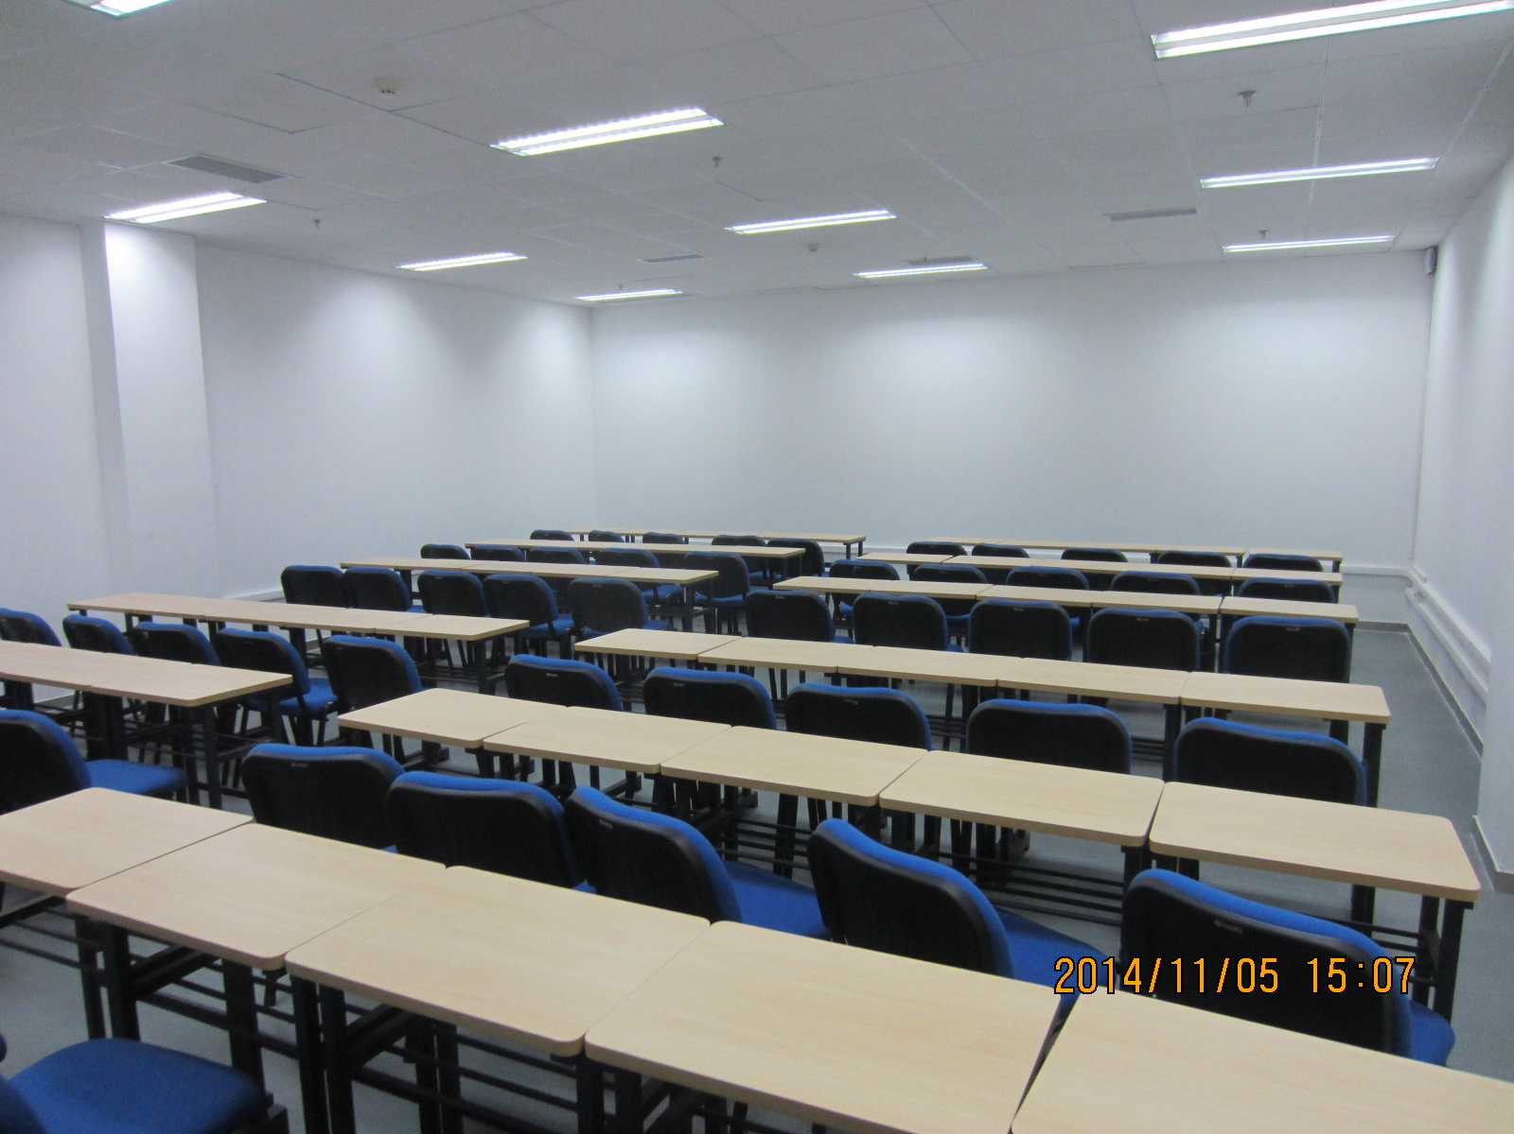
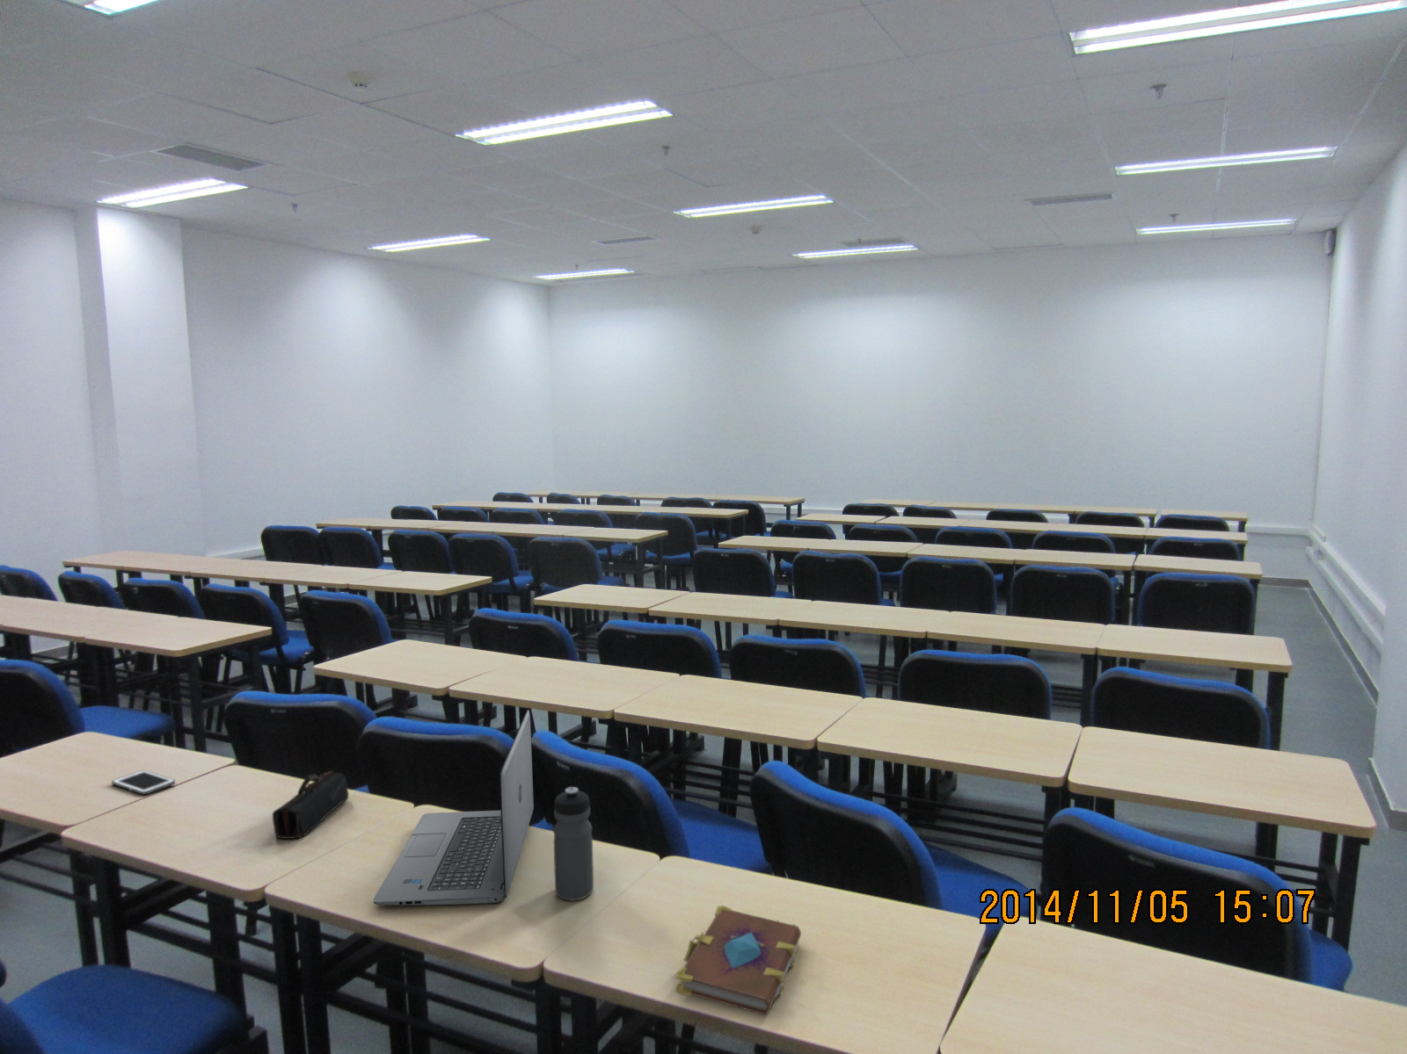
+ pencil case [271,771,349,839]
+ water bottle [552,786,595,902]
+ laptop [373,709,535,908]
+ book [674,905,802,1016]
+ cell phone [111,769,176,796]
